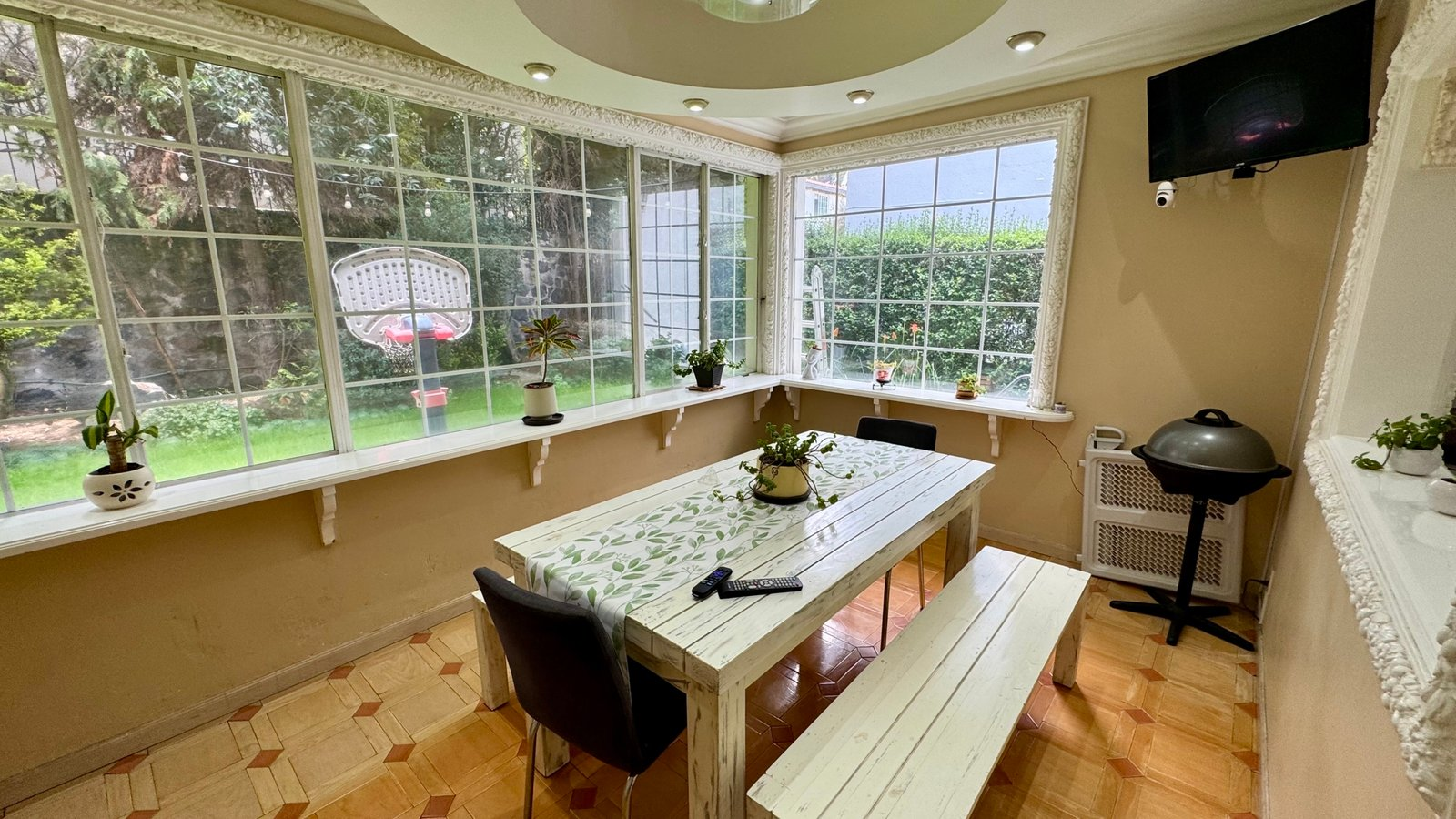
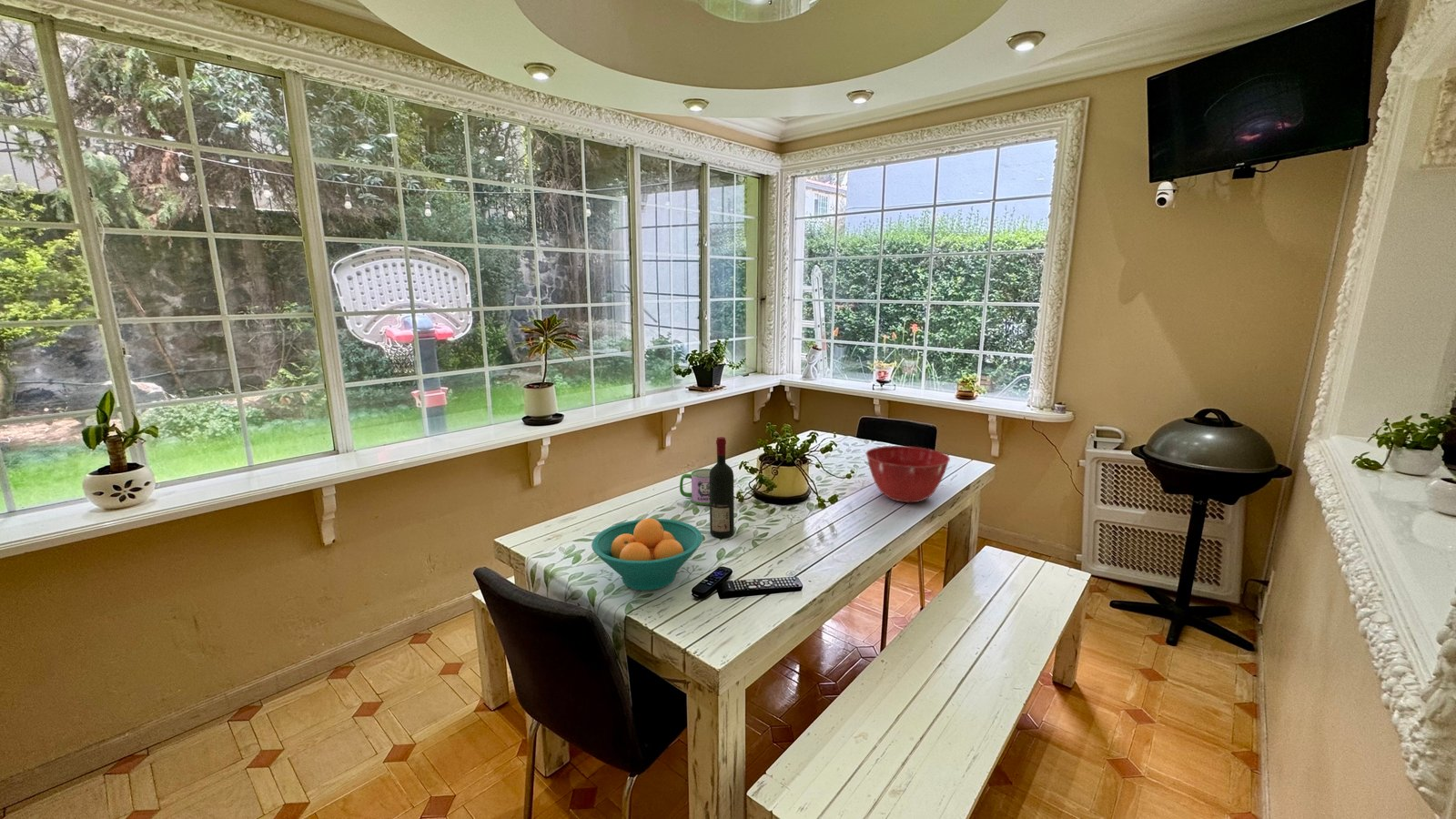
+ fruit bowl [591,518,703,591]
+ alcohol [709,436,735,539]
+ mug [679,468,712,506]
+ mixing bowl [865,445,951,503]
